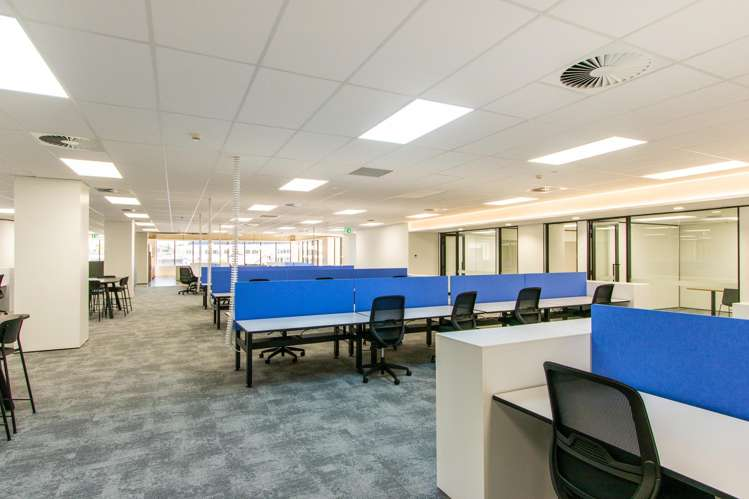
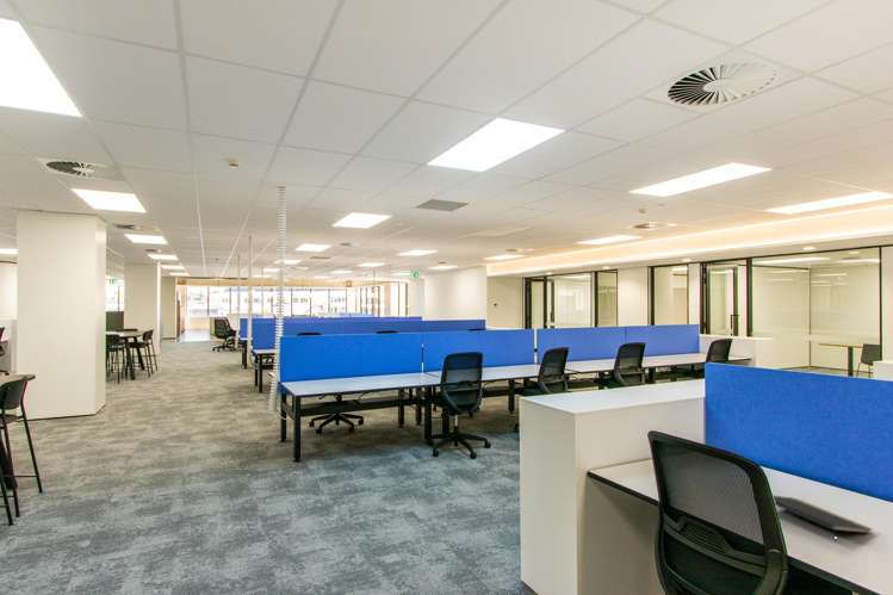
+ notepad [771,495,874,544]
